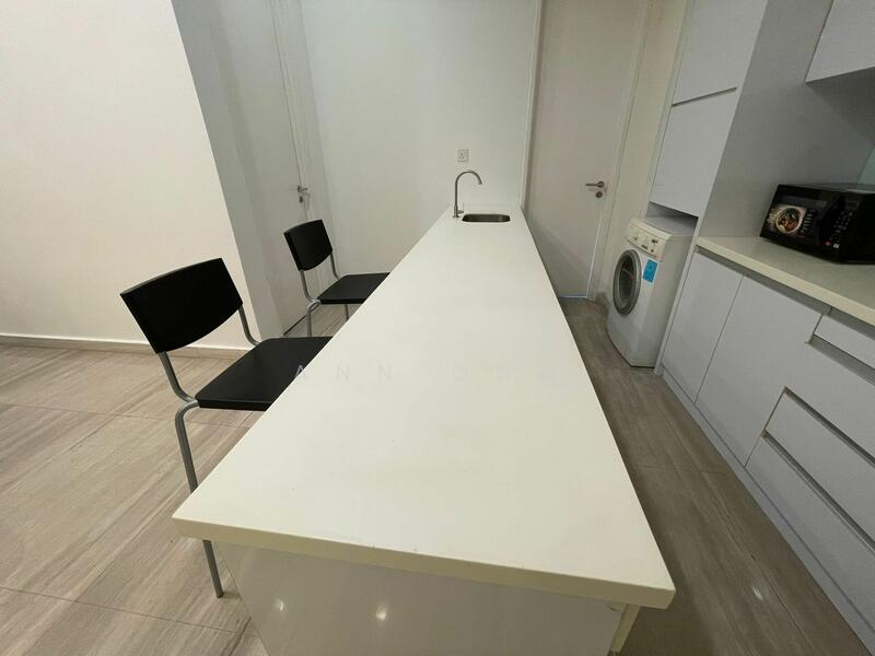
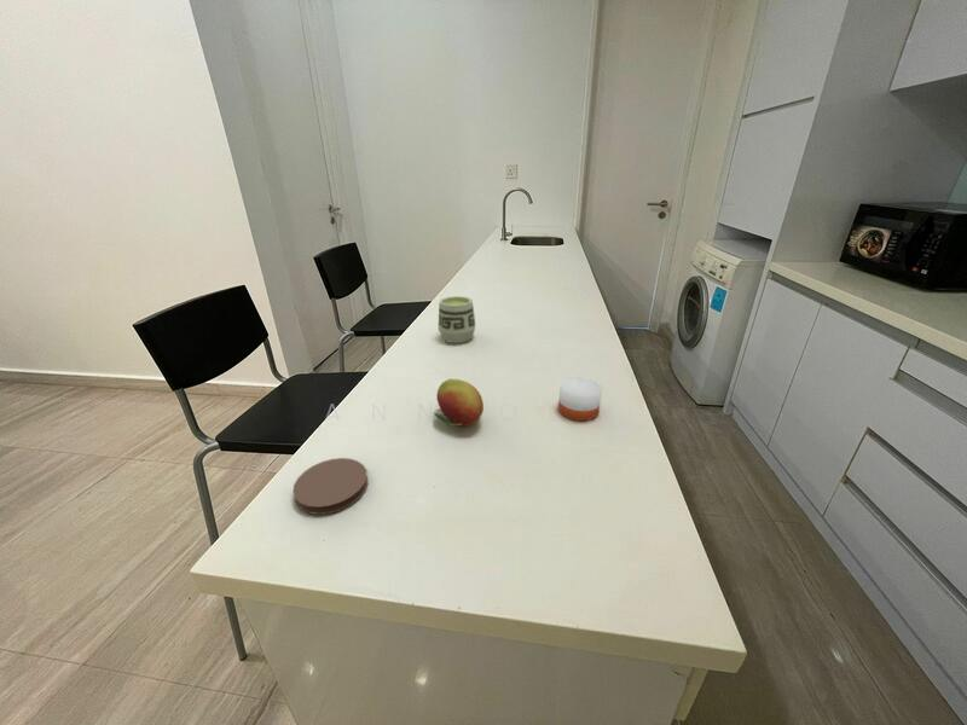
+ coaster [291,457,370,516]
+ fruit [433,378,485,428]
+ cup [436,295,476,344]
+ candle [557,376,603,422]
